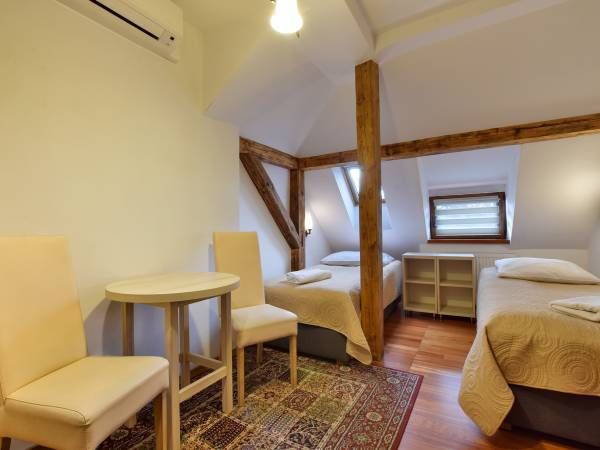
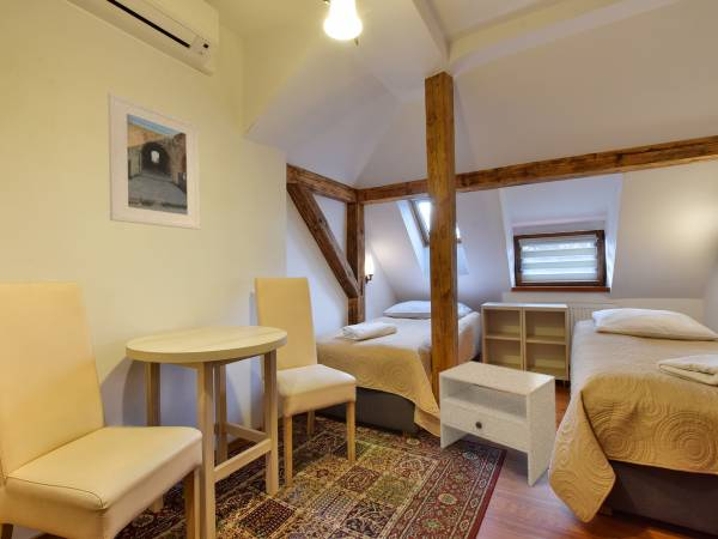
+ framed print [107,91,201,231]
+ nightstand [438,361,558,487]
